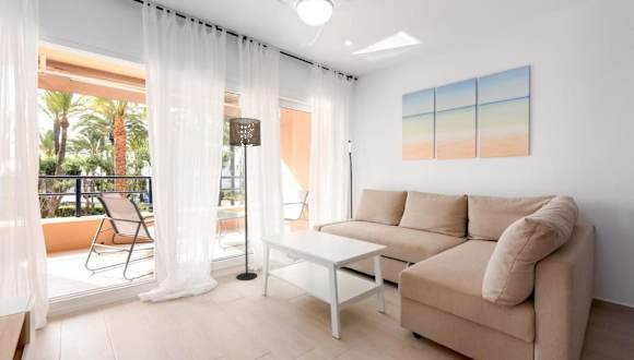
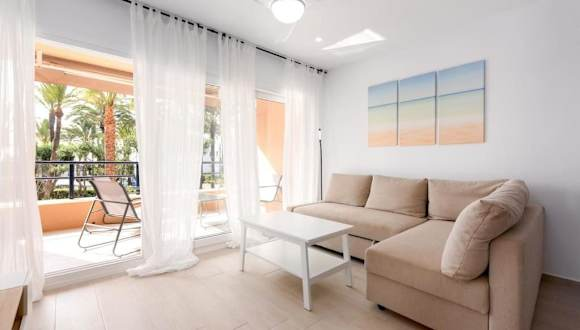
- floor lamp [228,117,262,281]
